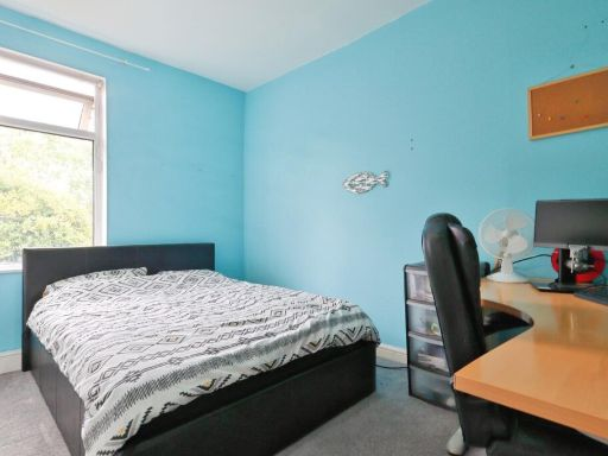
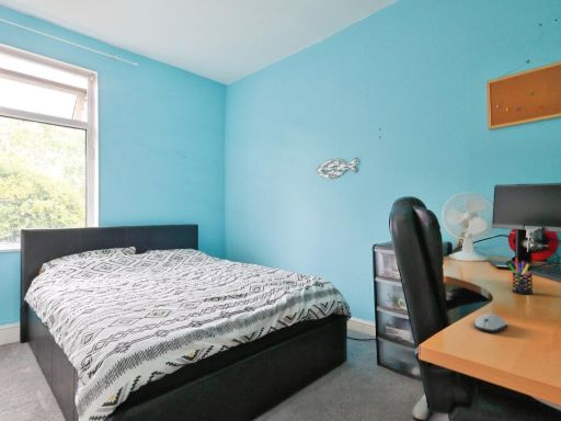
+ pen holder [507,258,534,296]
+ computer mouse [473,312,508,334]
